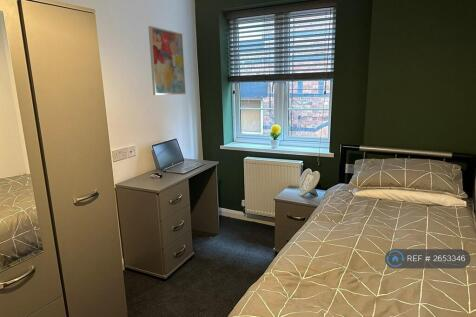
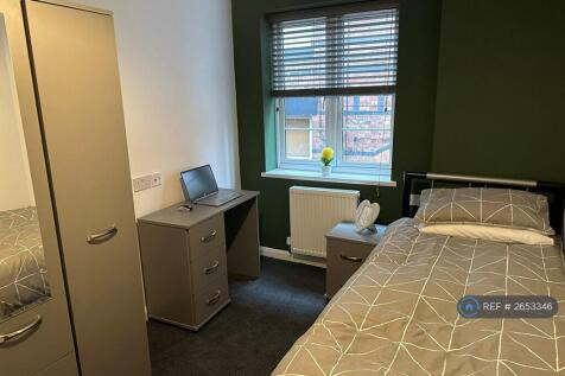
- wall art [147,25,187,96]
